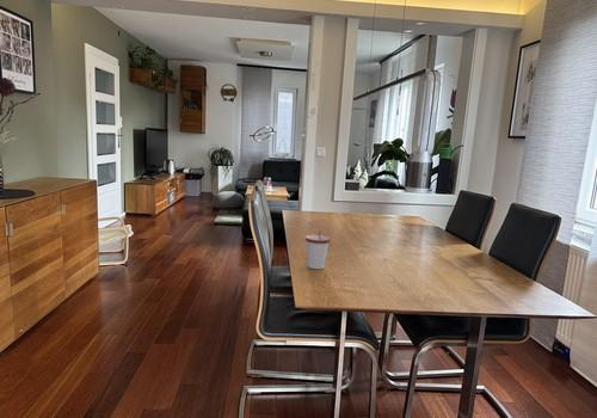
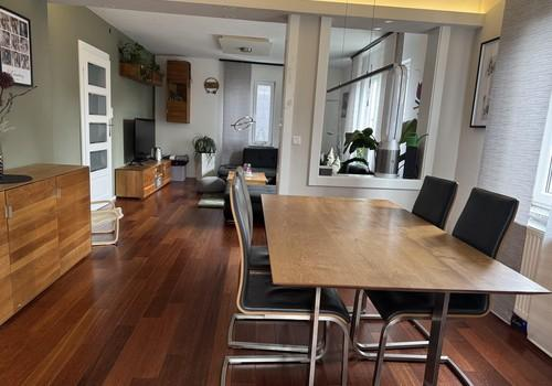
- cup [304,229,332,270]
